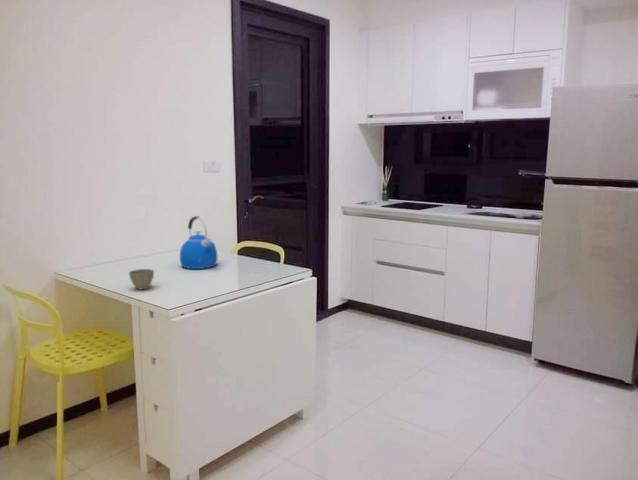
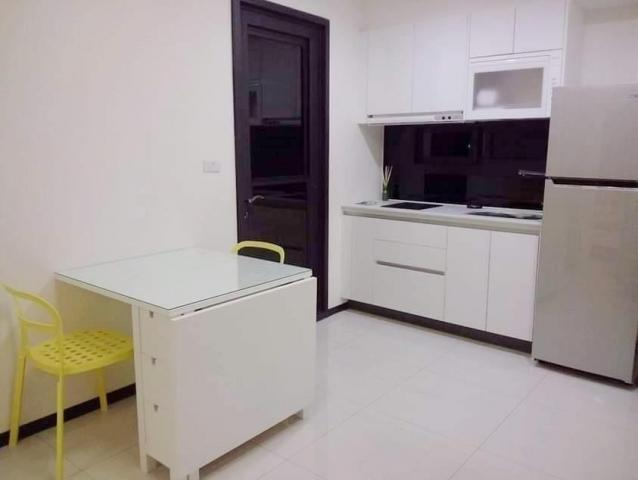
- kettle [179,215,218,270]
- flower pot [128,268,155,290]
